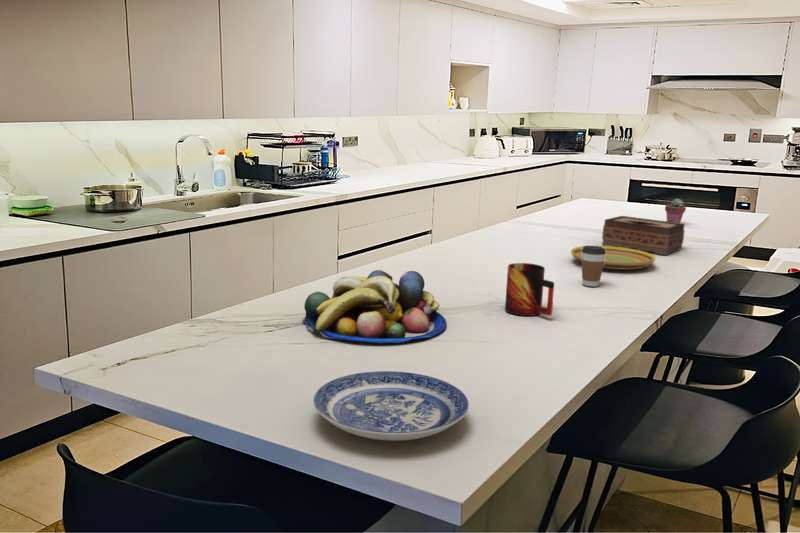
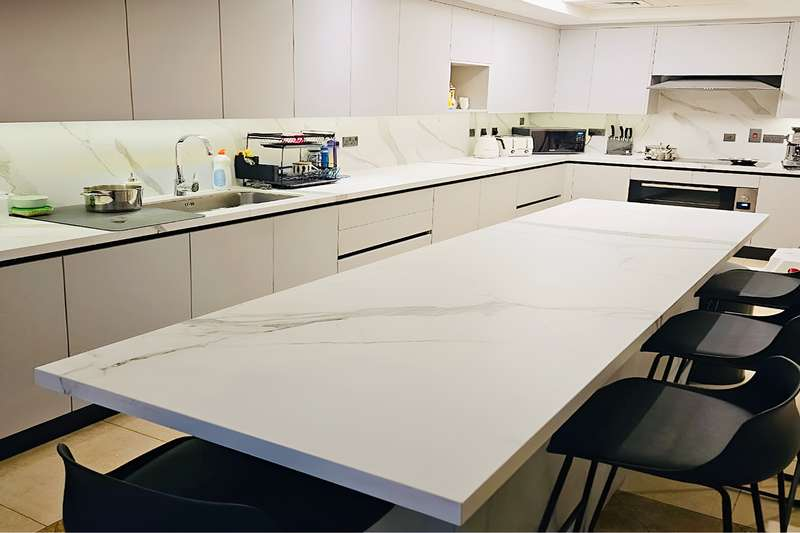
- plate [312,370,470,442]
- mug [504,262,555,317]
- fruit bowl [301,269,448,344]
- potted succulent [664,198,687,223]
- coffee cup [581,245,606,288]
- plate [570,245,656,271]
- tissue box [601,215,686,256]
